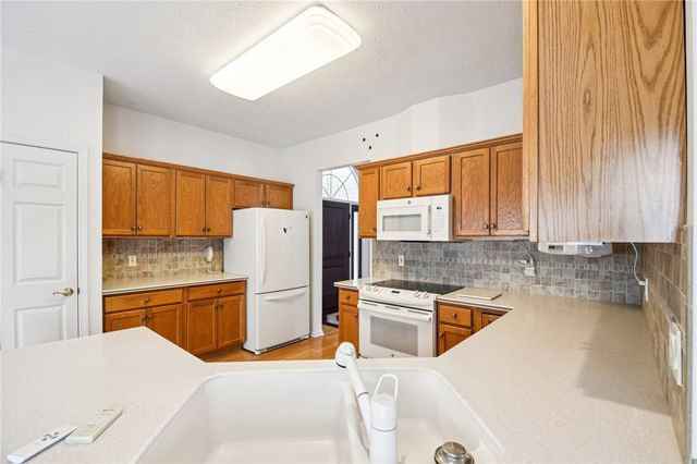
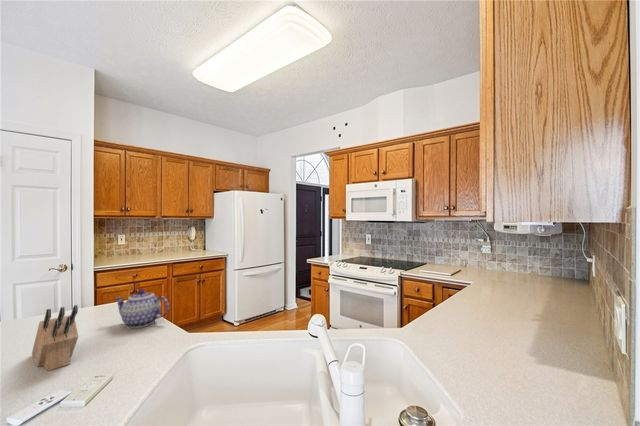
+ knife block [31,304,79,372]
+ teapot [113,288,170,329]
